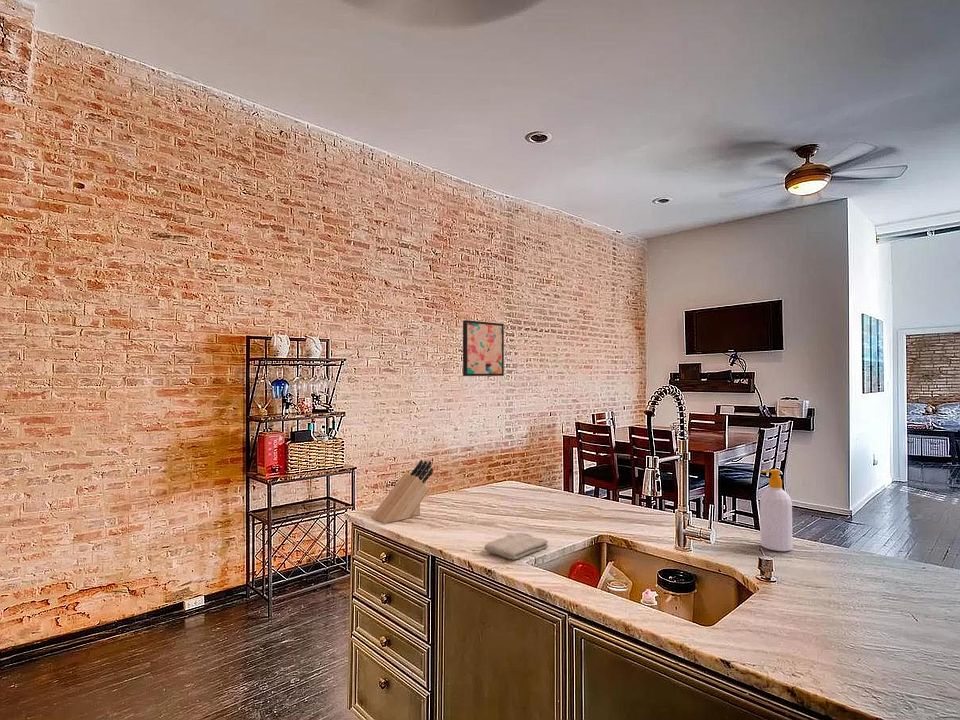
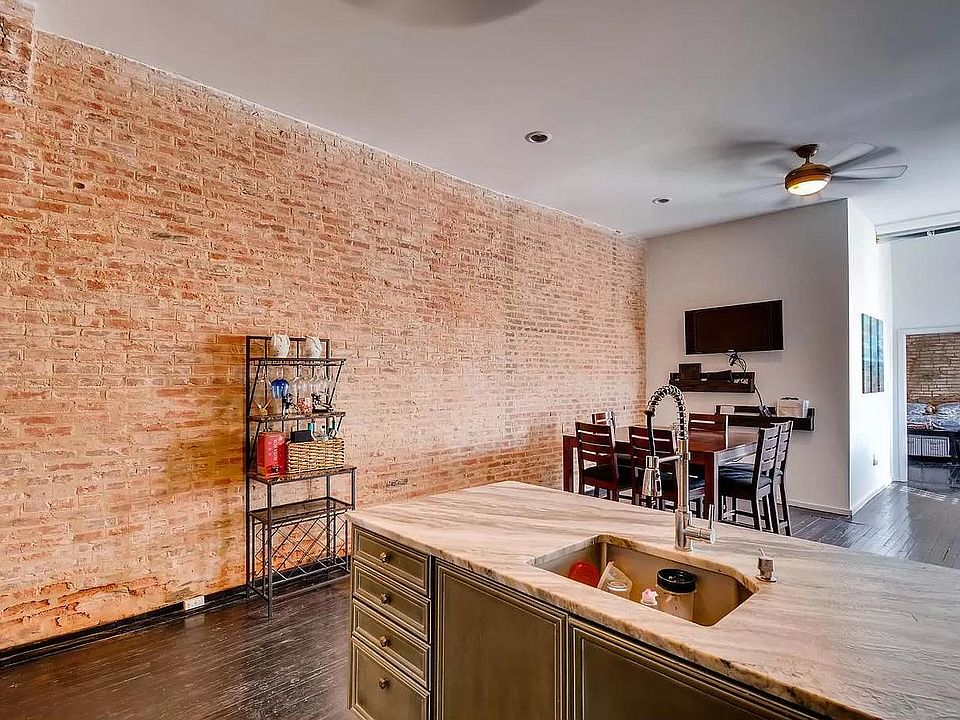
- knife block [370,459,434,525]
- washcloth [483,532,549,561]
- wall art [462,319,505,377]
- soap bottle [759,468,794,552]
